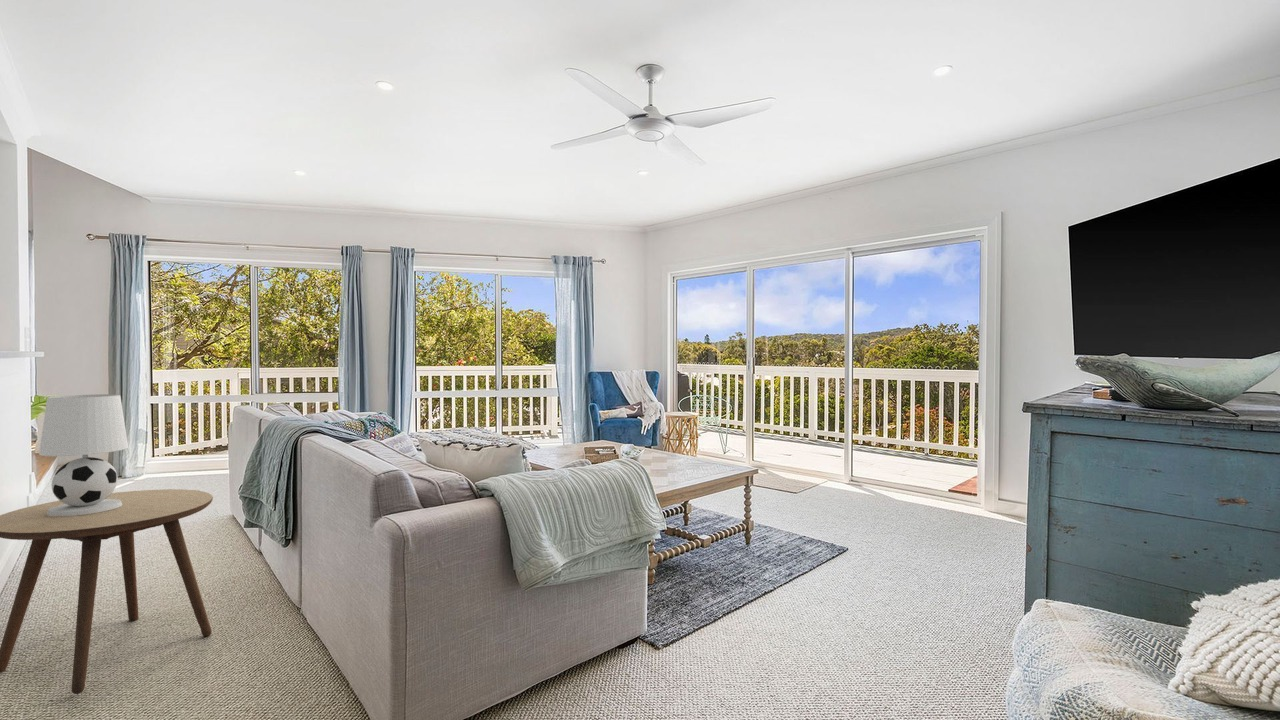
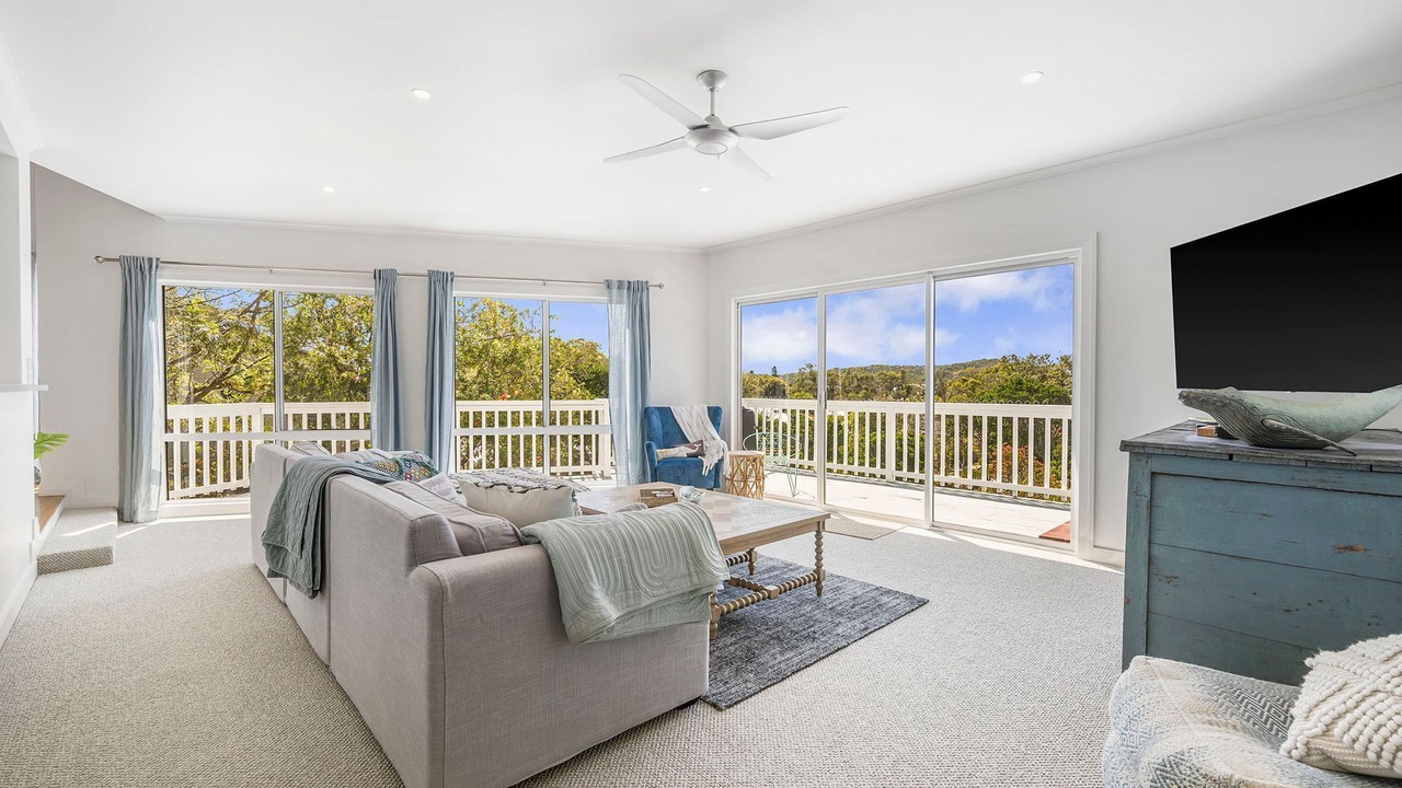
- side table [0,488,214,695]
- table lamp [38,393,129,517]
